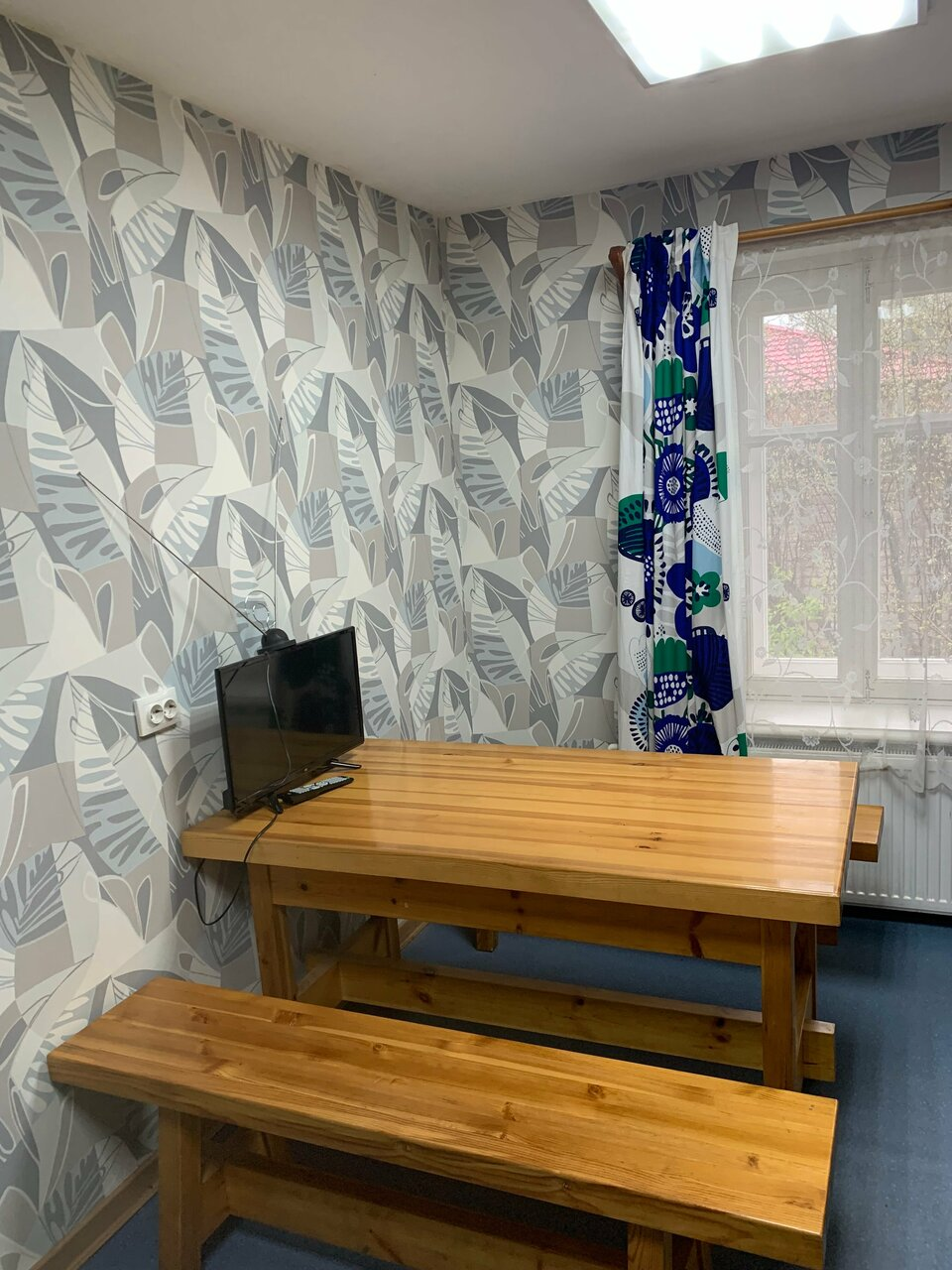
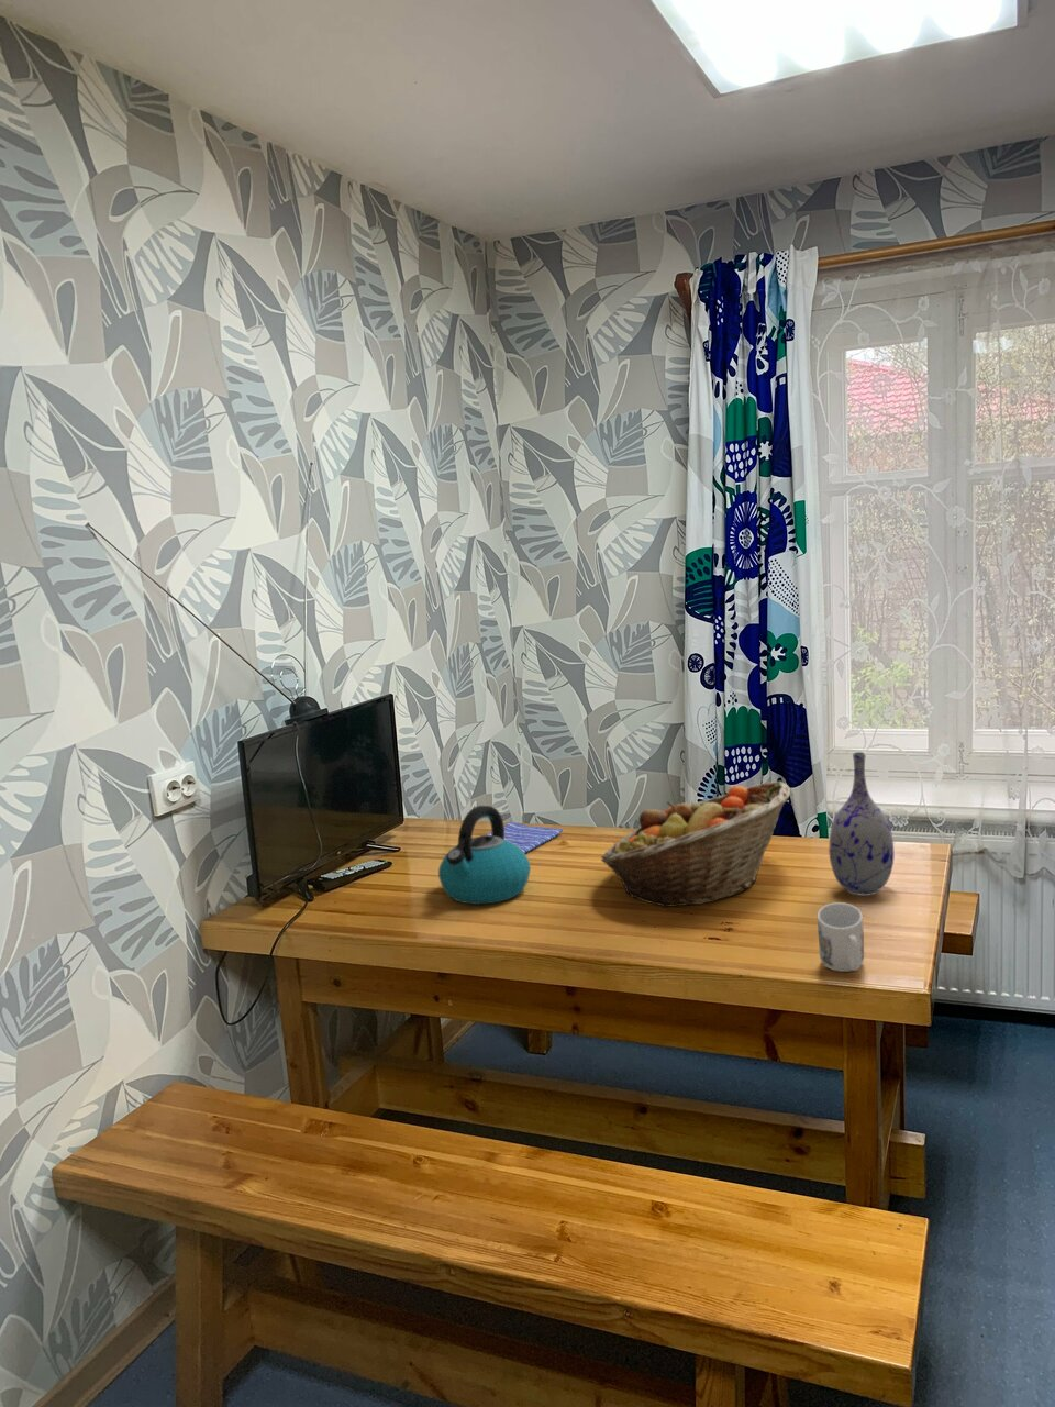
+ fruit basket [600,780,791,908]
+ vase [828,751,895,897]
+ mug [817,902,864,973]
+ dish towel [484,820,564,854]
+ kettle [438,804,532,906]
